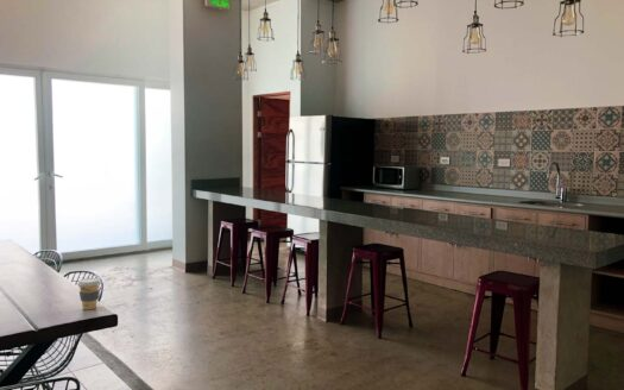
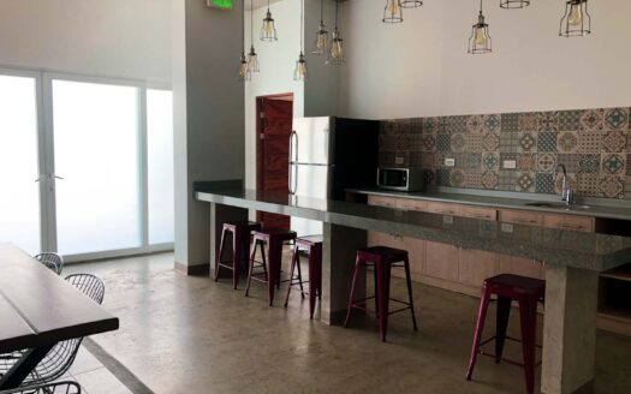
- coffee cup [76,277,101,310]
